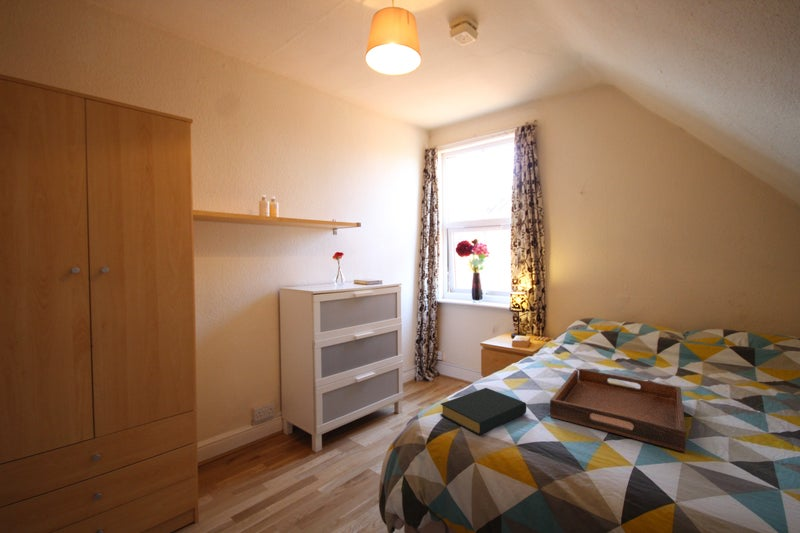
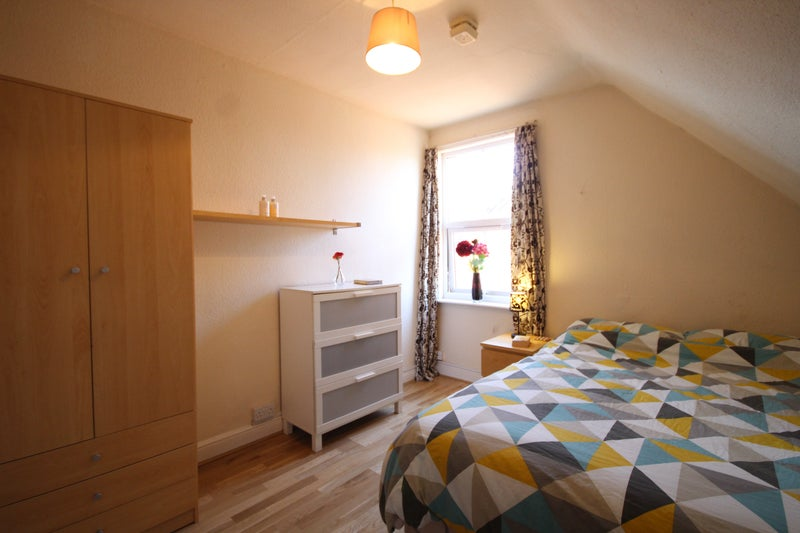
- serving tray [549,368,687,453]
- hardback book [439,387,527,436]
